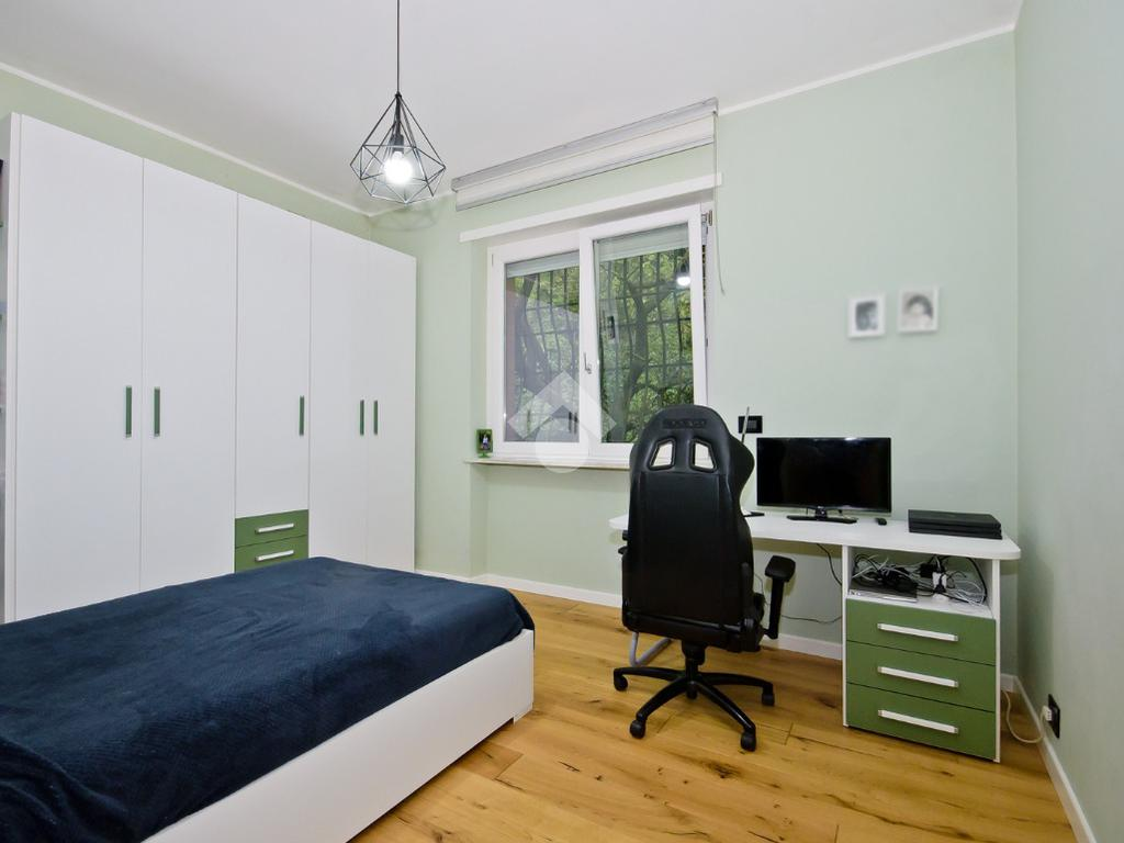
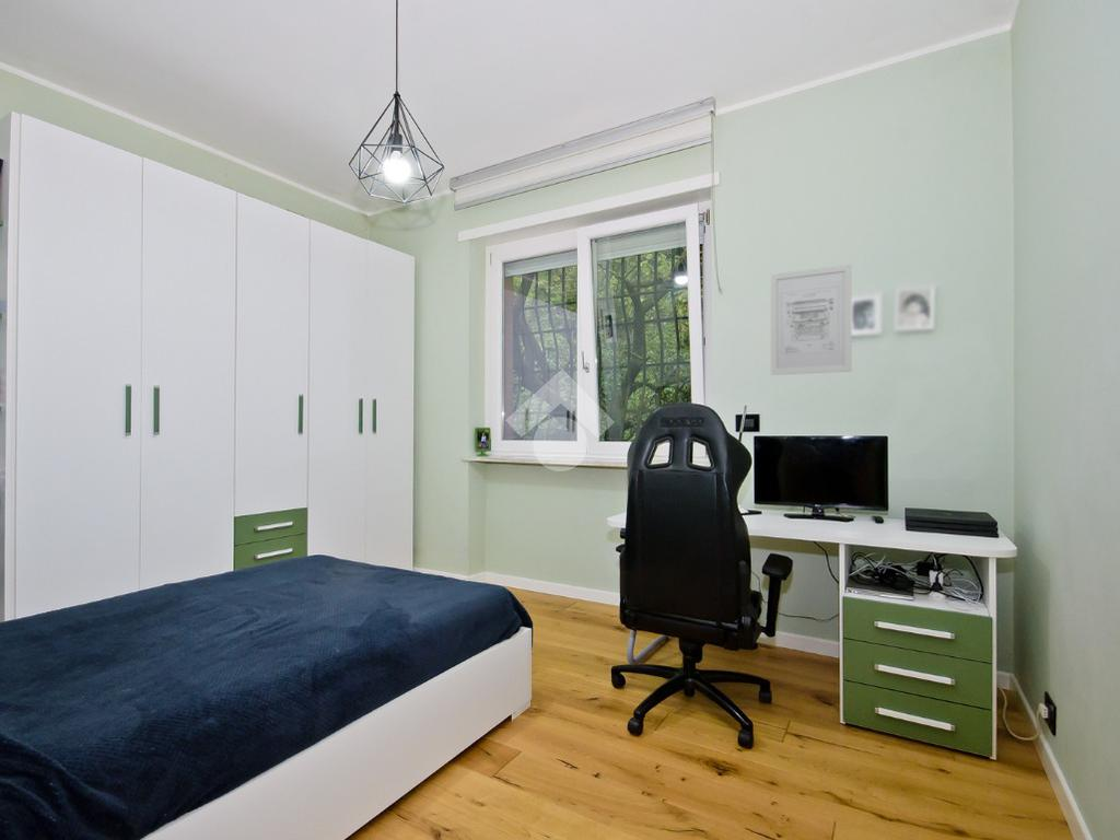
+ wall art [770,264,852,376]
